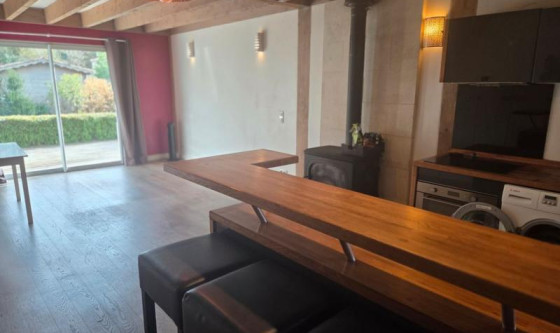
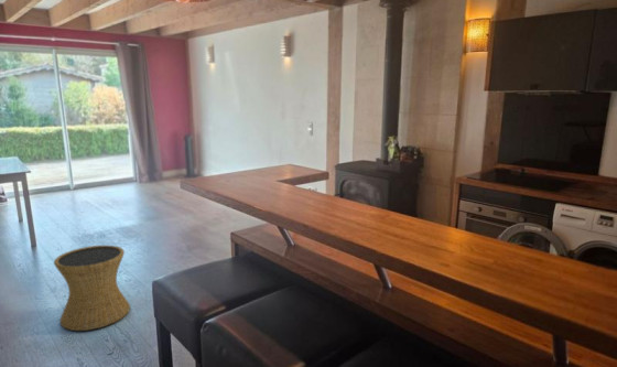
+ side table [53,245,131,332]
